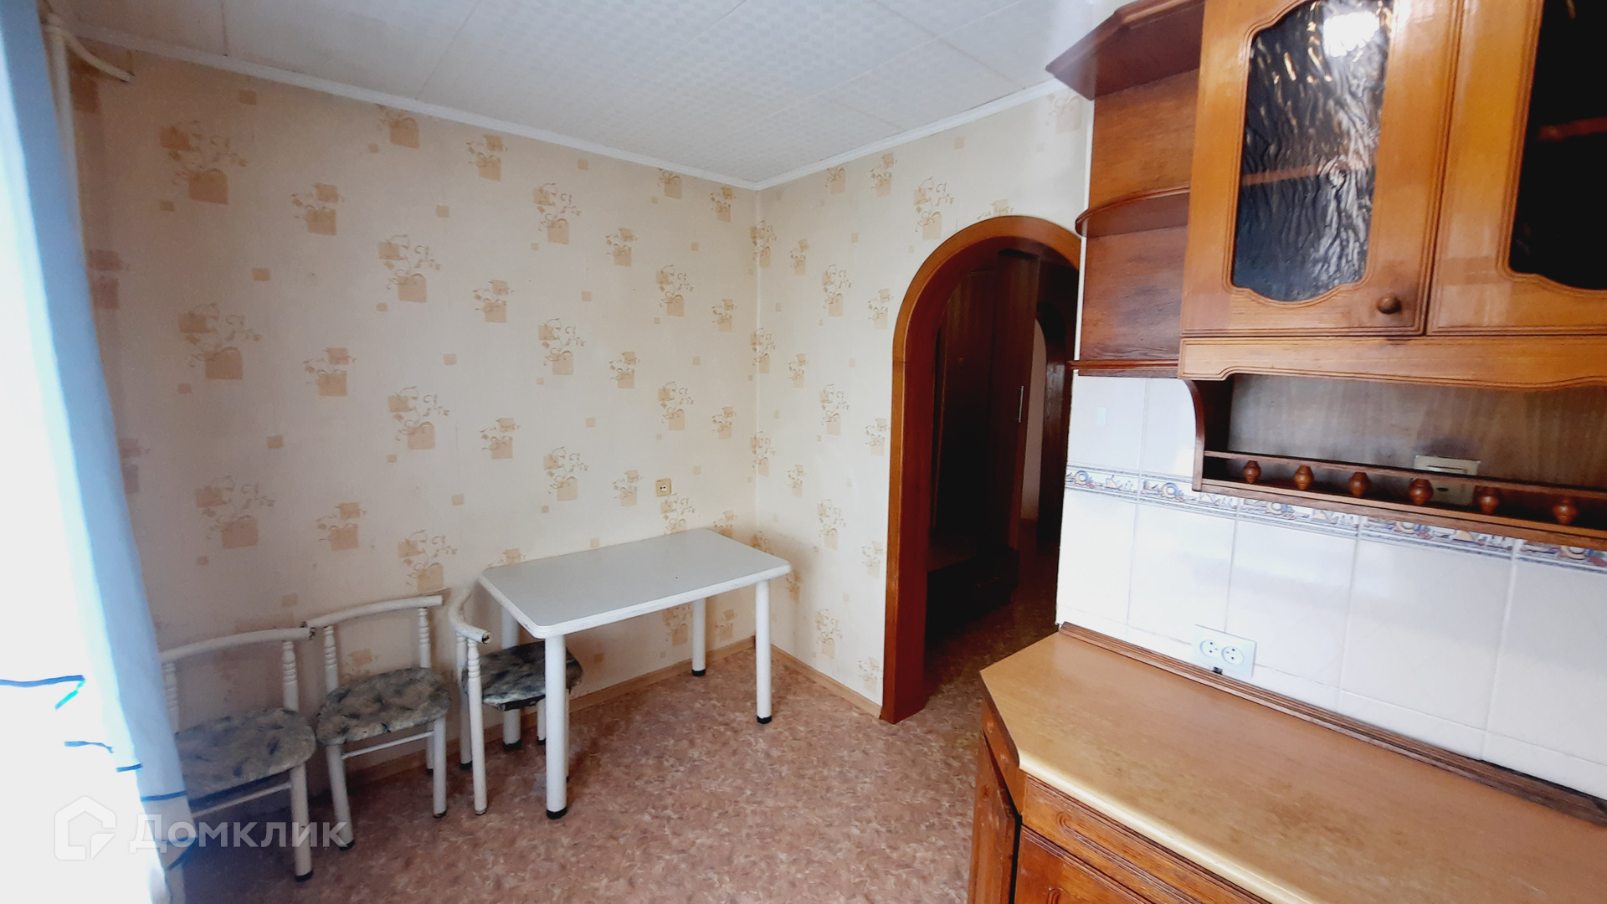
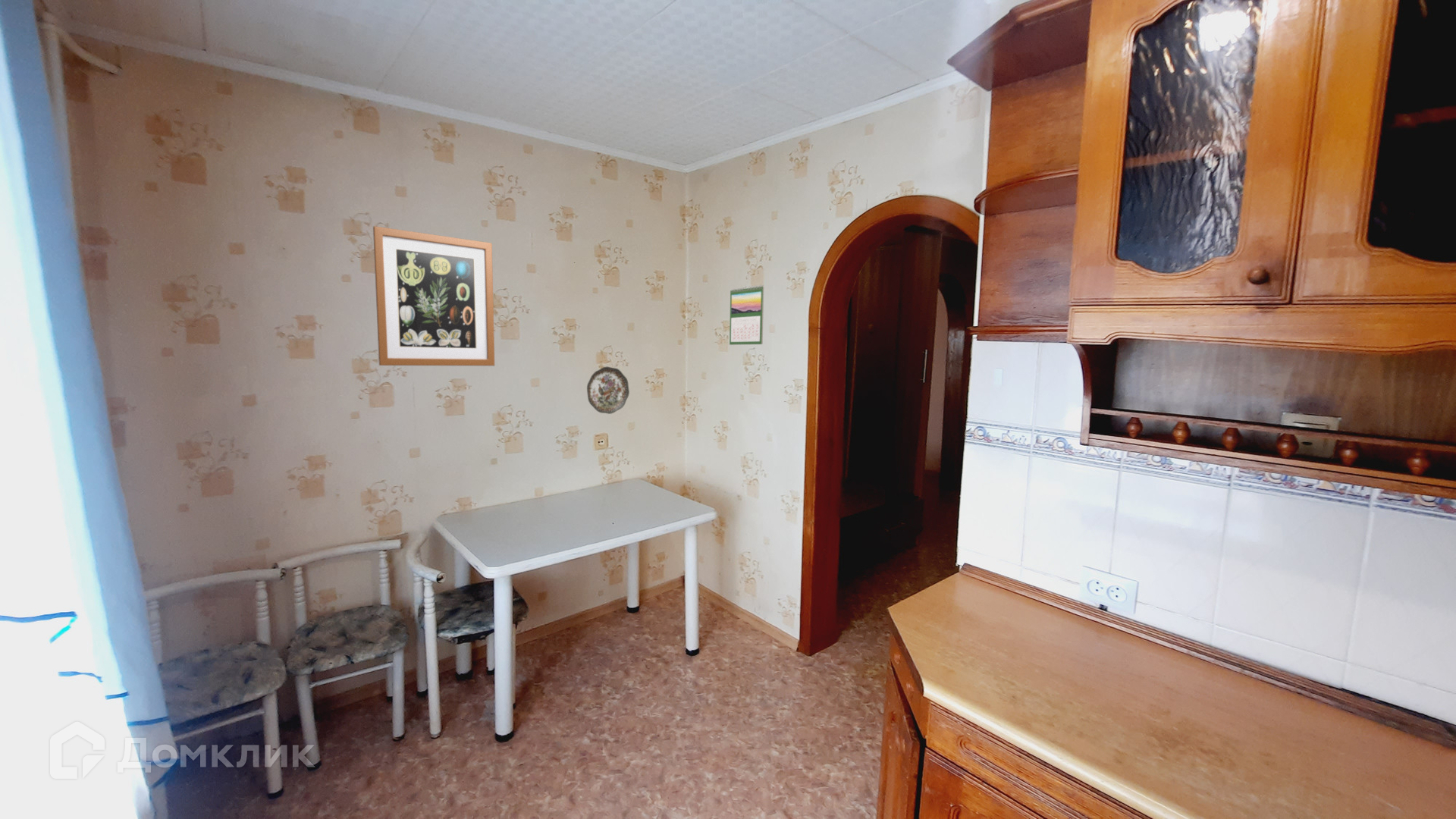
+ decorative plate [586,366,630,415]
+ calendar [729,284,764,346]
+ wall art [372,225,495,366]
